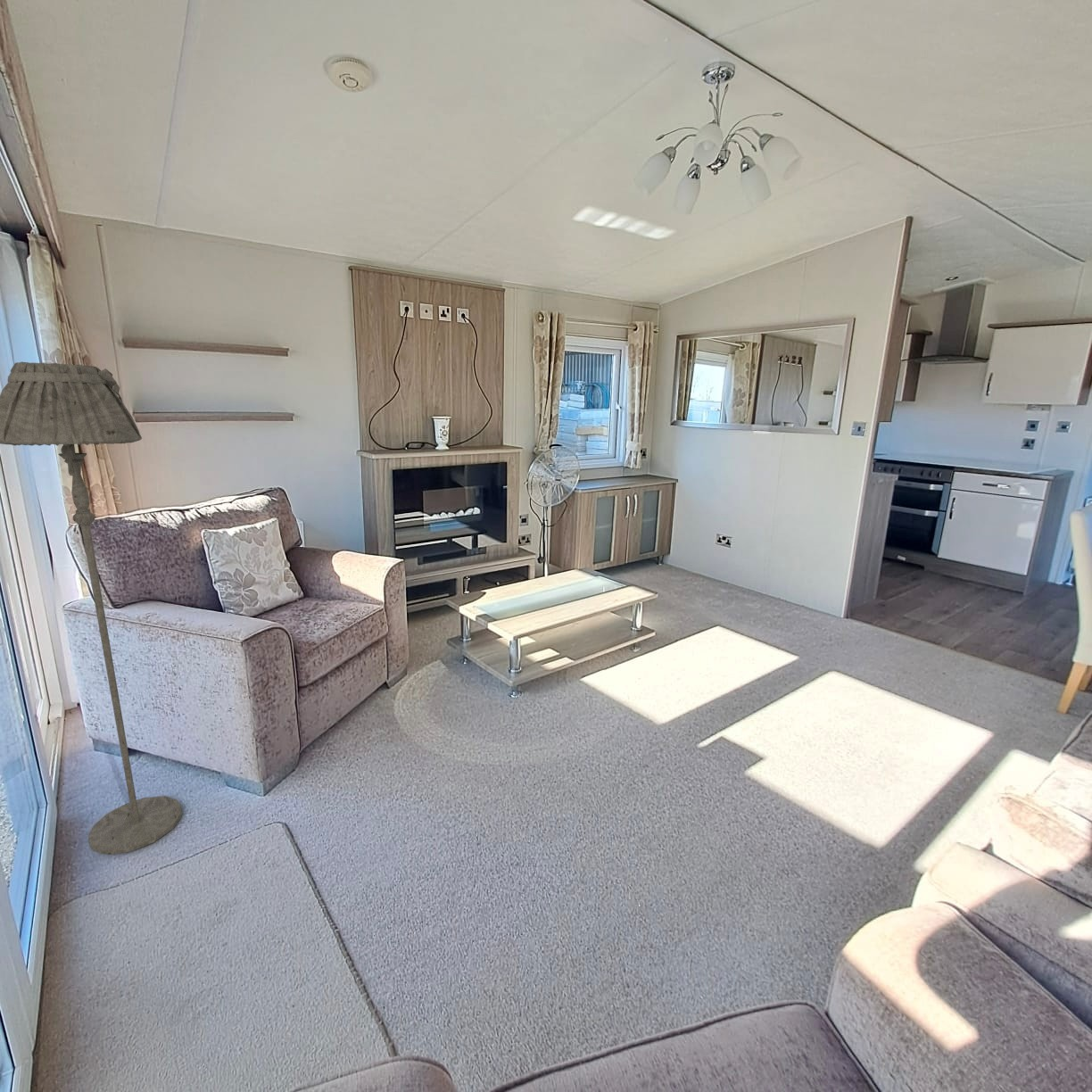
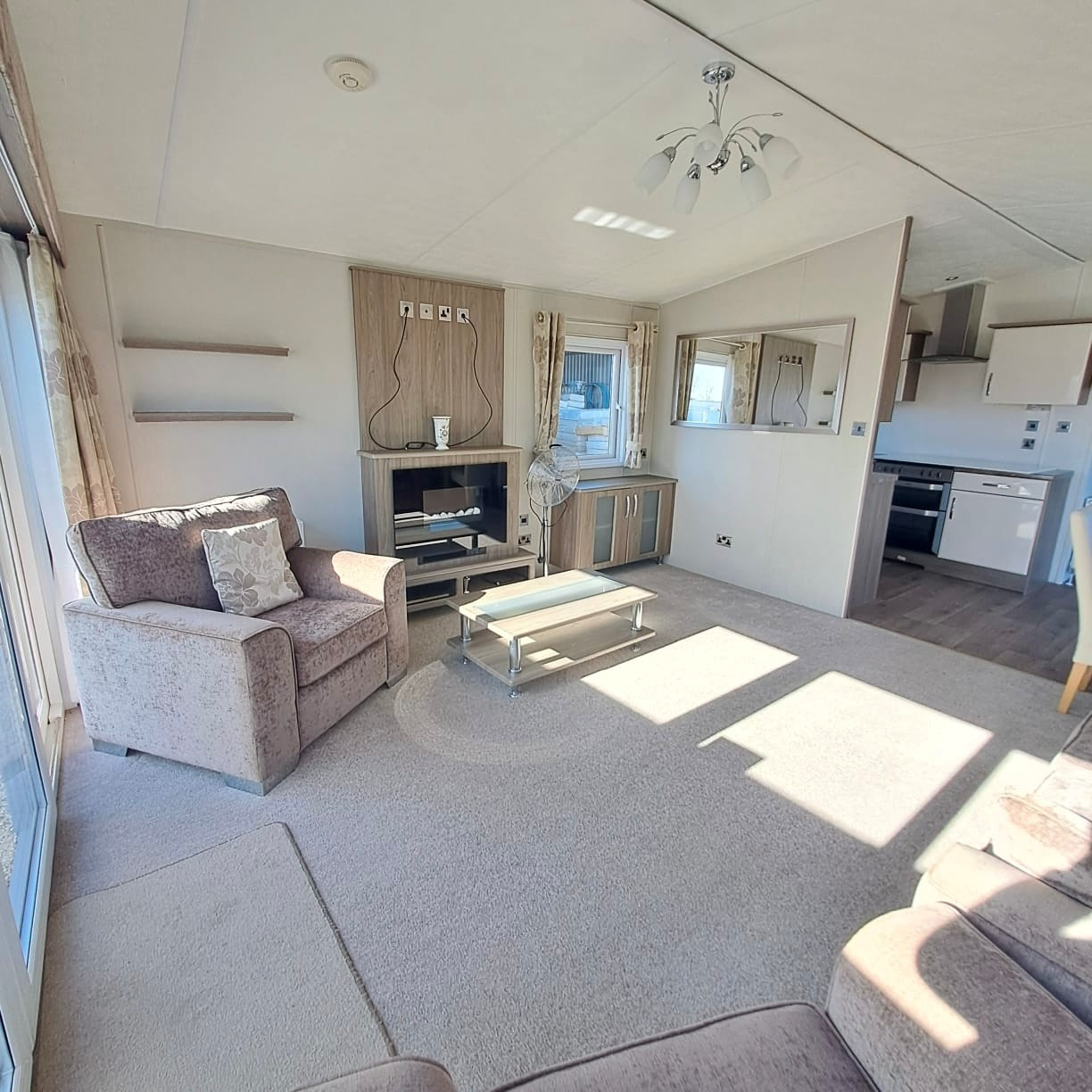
- floor lamp [0,361,183,856]
